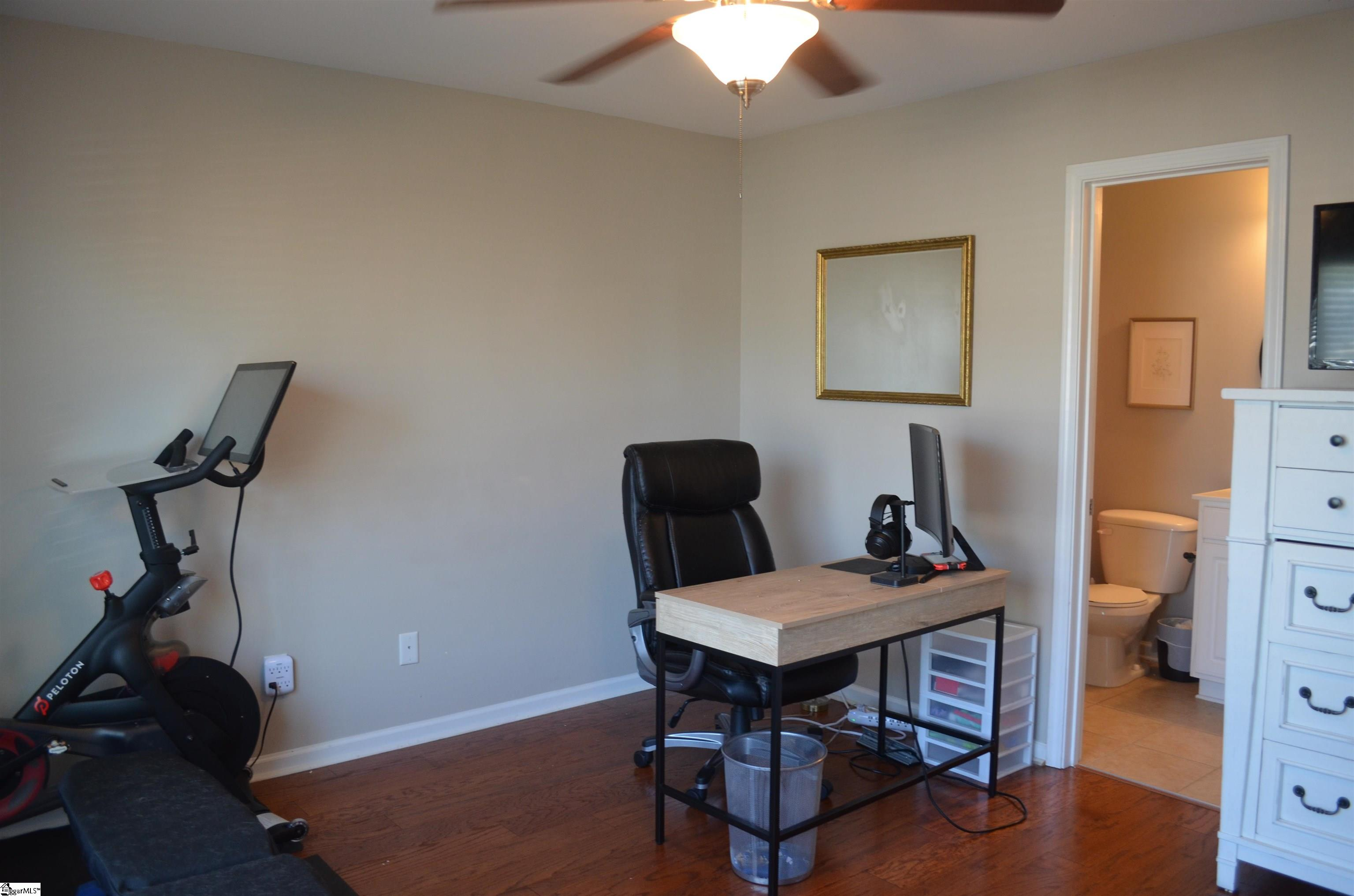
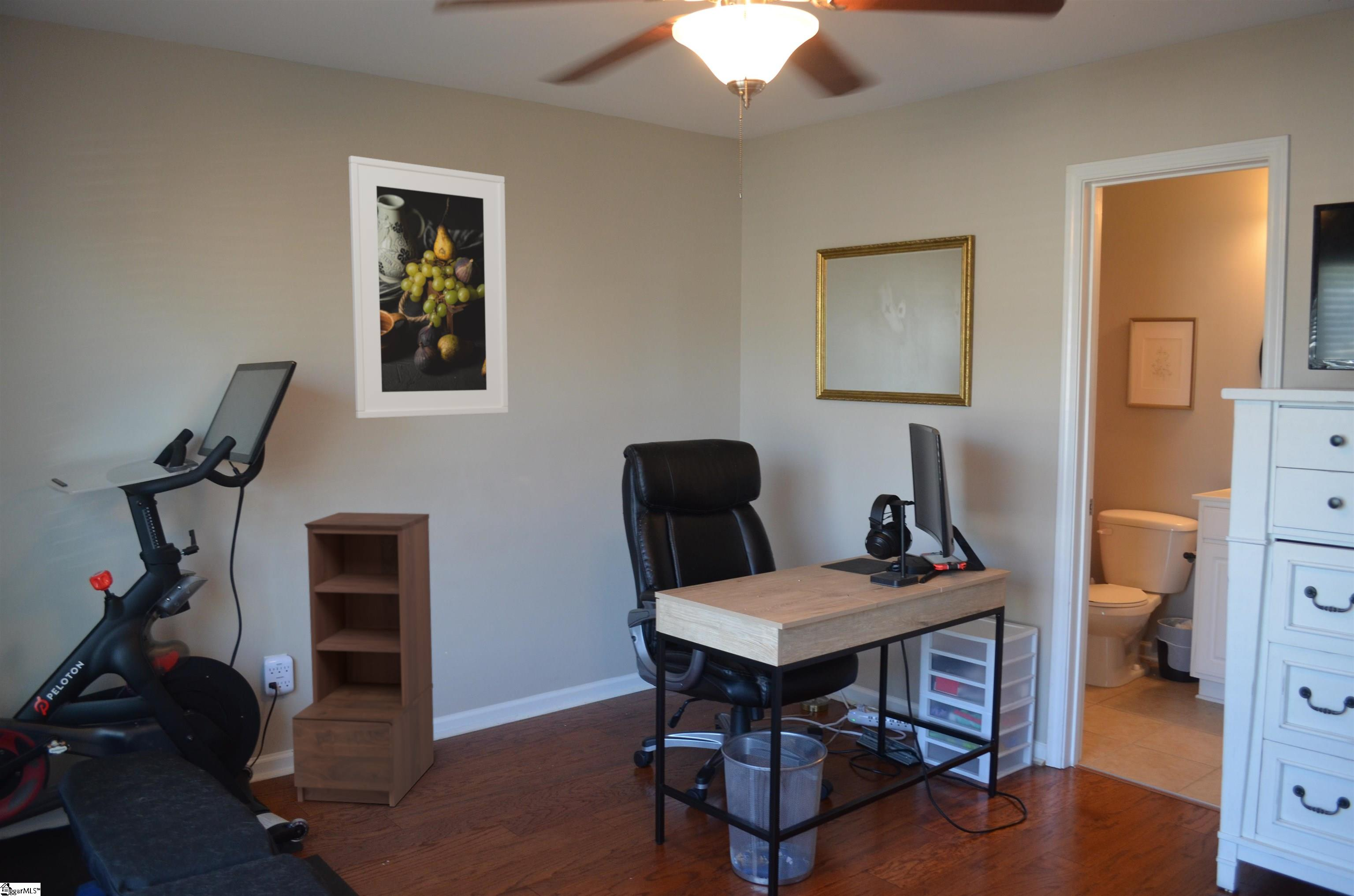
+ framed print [348,155,509,419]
+ bookshelf [291,512,435,807]
